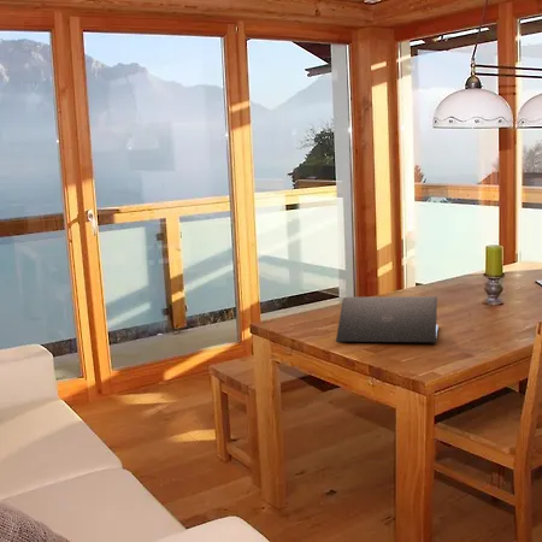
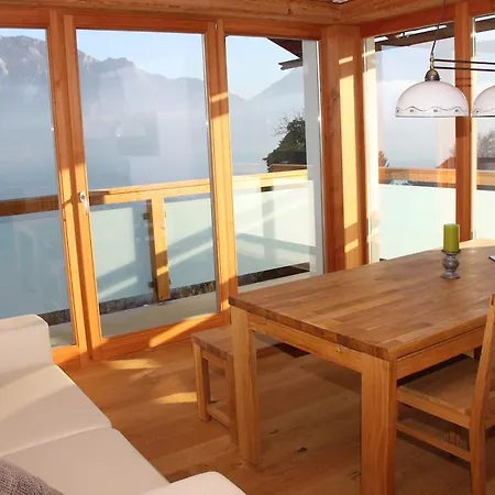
- laptop [335,295,440,343]
